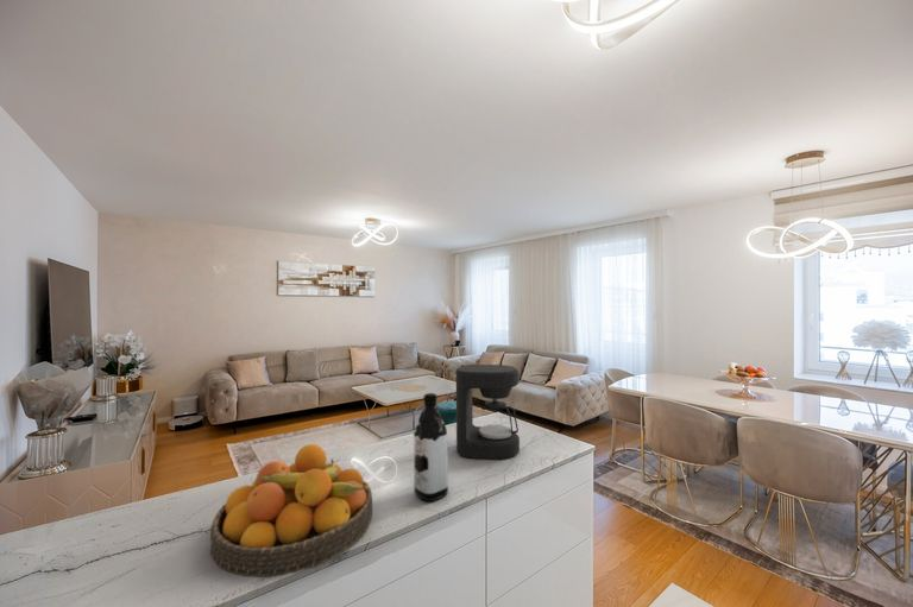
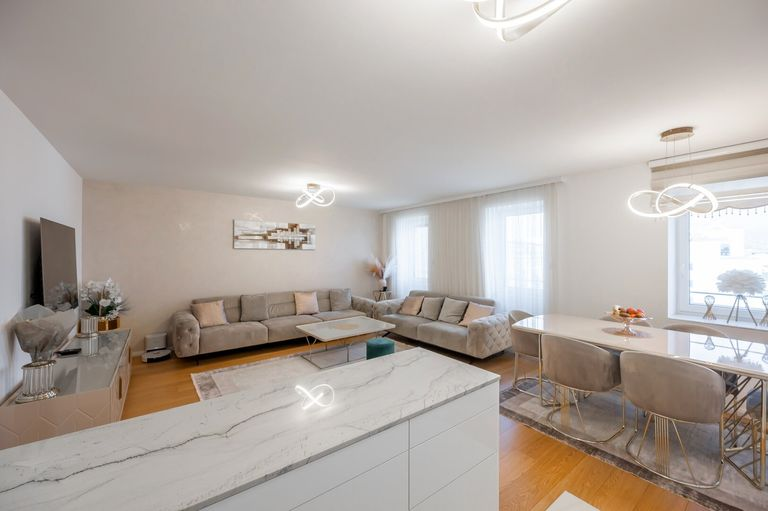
- coffee maker [455,363,521,461]
- water bottle [413,392,449,502]
- fruit bowl [209,443,373,578]
